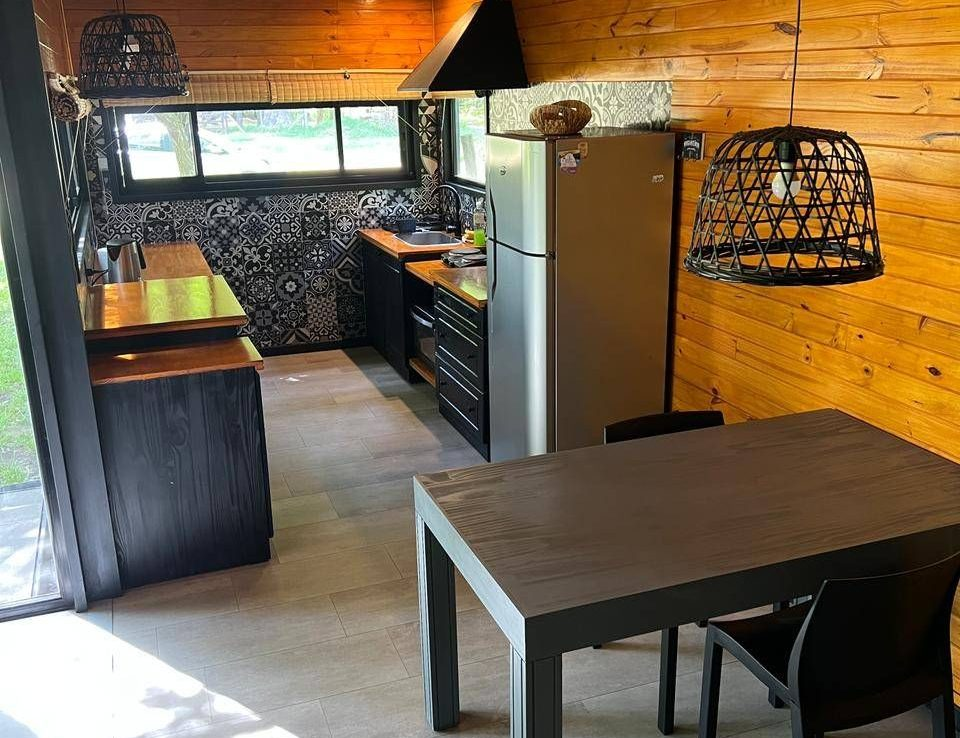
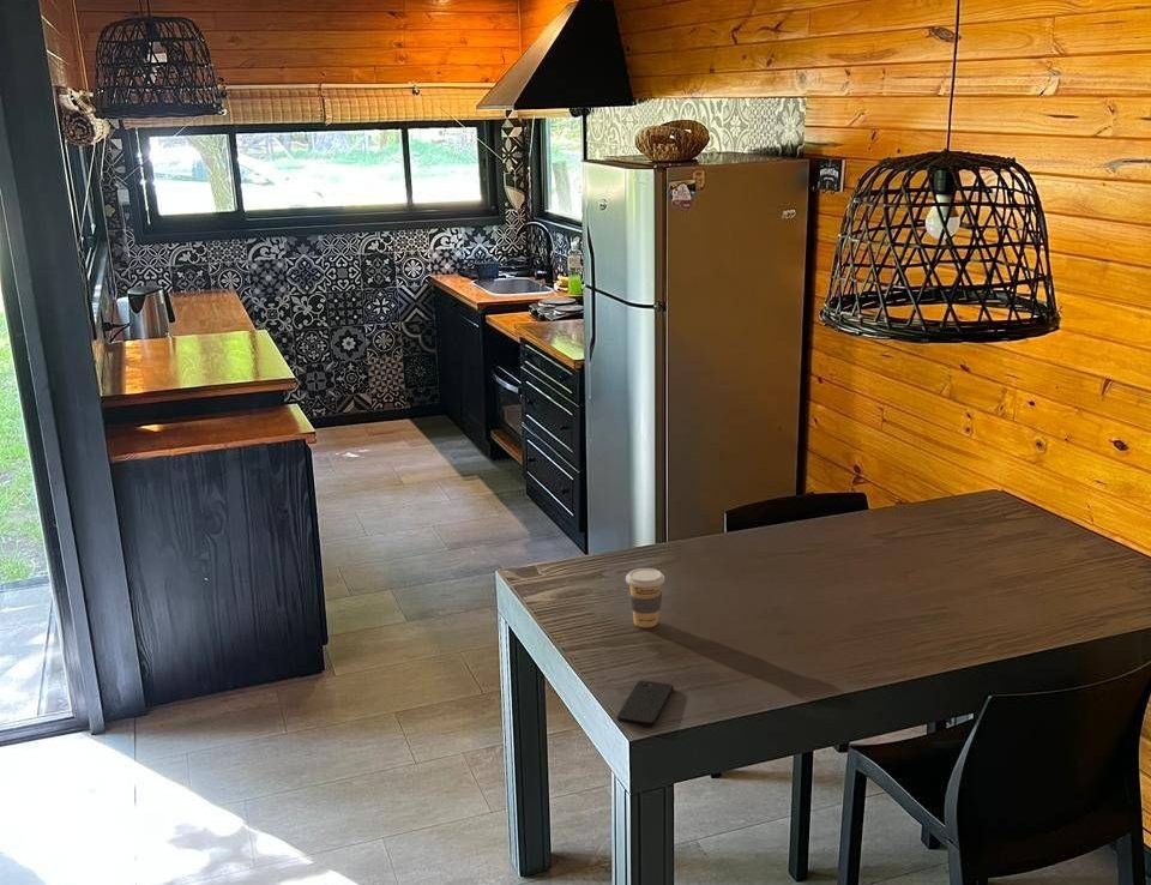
+ smartphone [616,680,675,728]
+ coffee cup [625,567,665,628]
